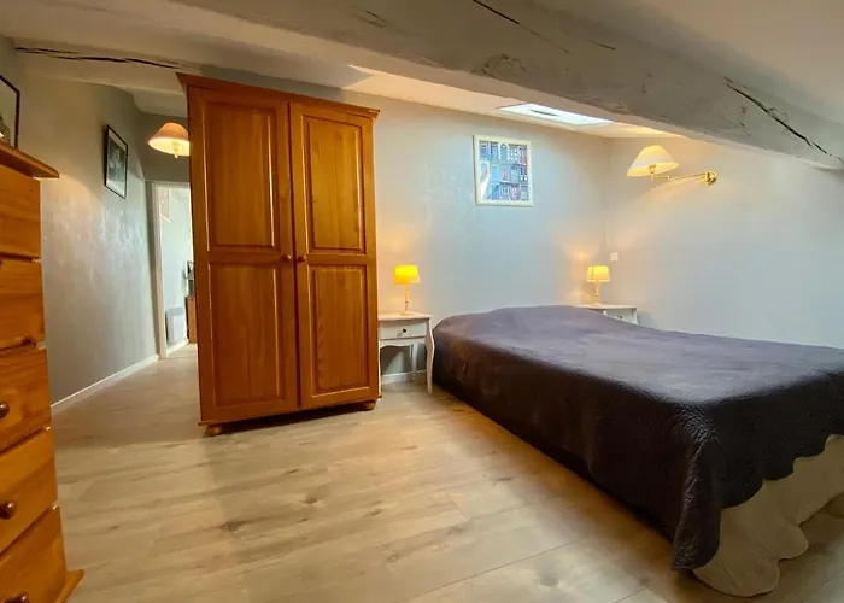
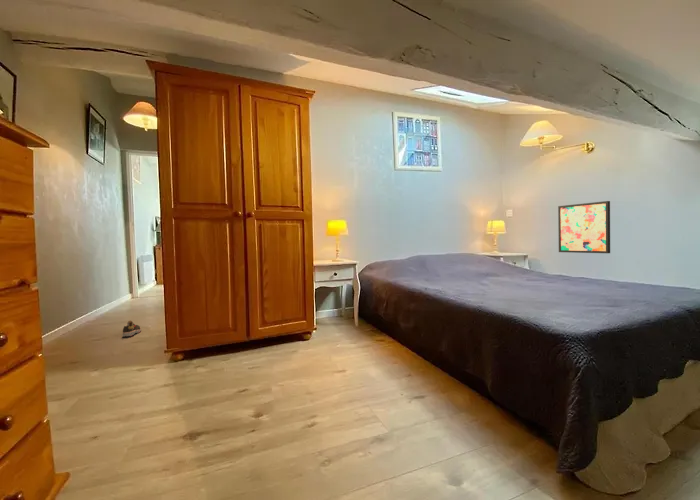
+ shoe [121,320,142,338]
+ wall art [557,200,611,254]
